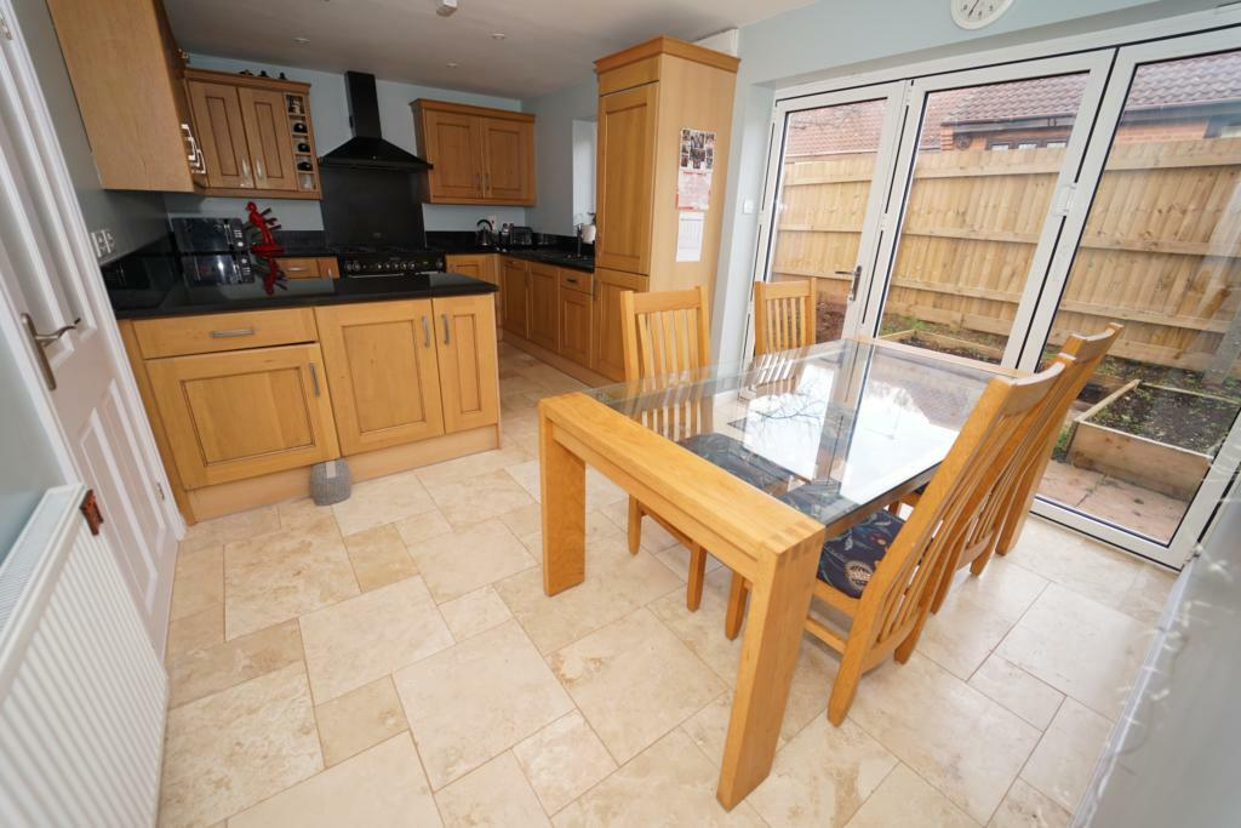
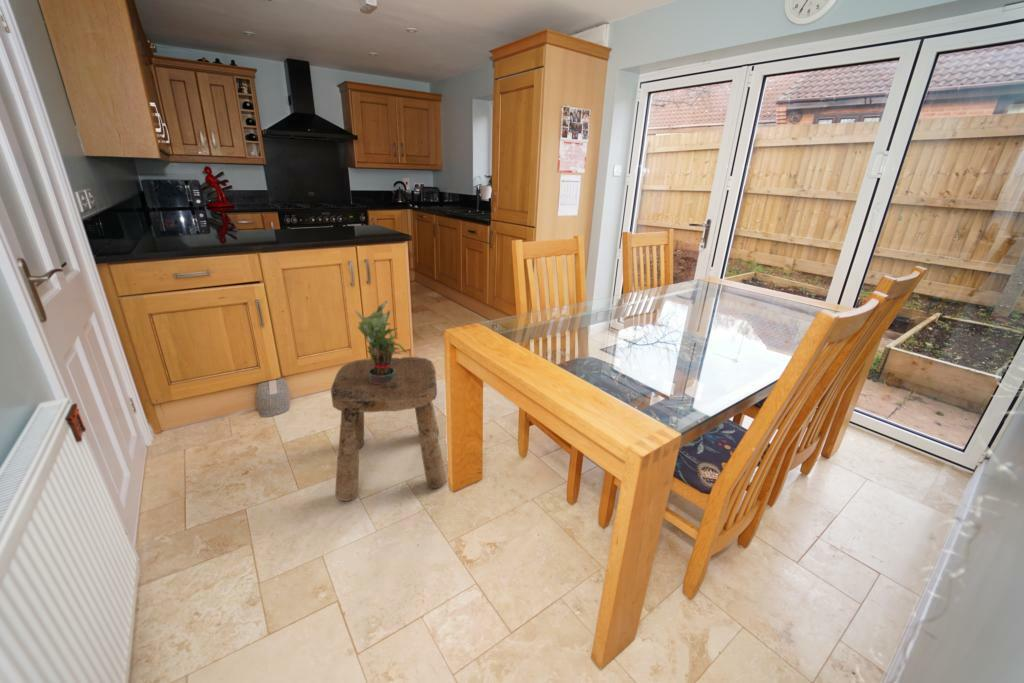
+ stool [330,356,447,502]
+ potted plant [355,299,407,384]
